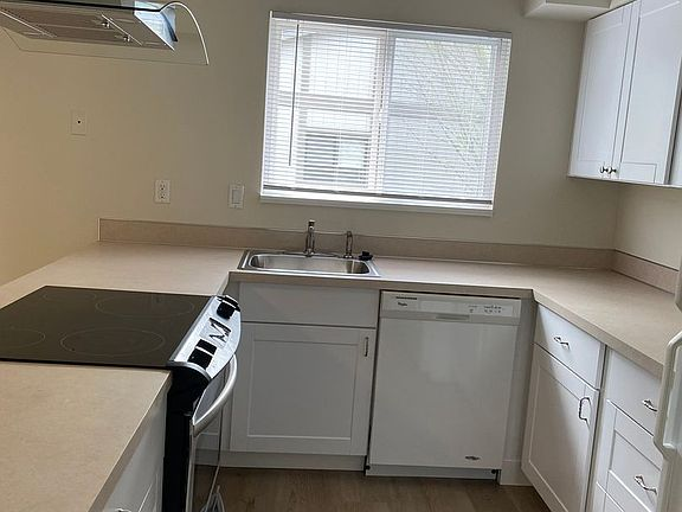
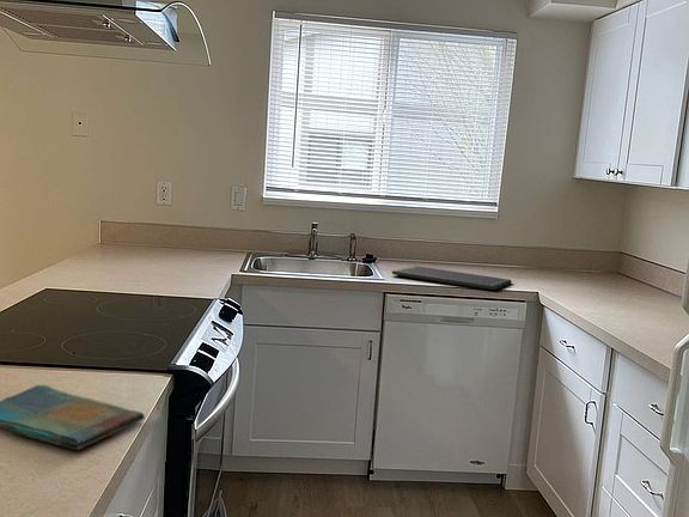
+ cutting board [391,264,513,291]
+ dish towel [0,383,146,451]
